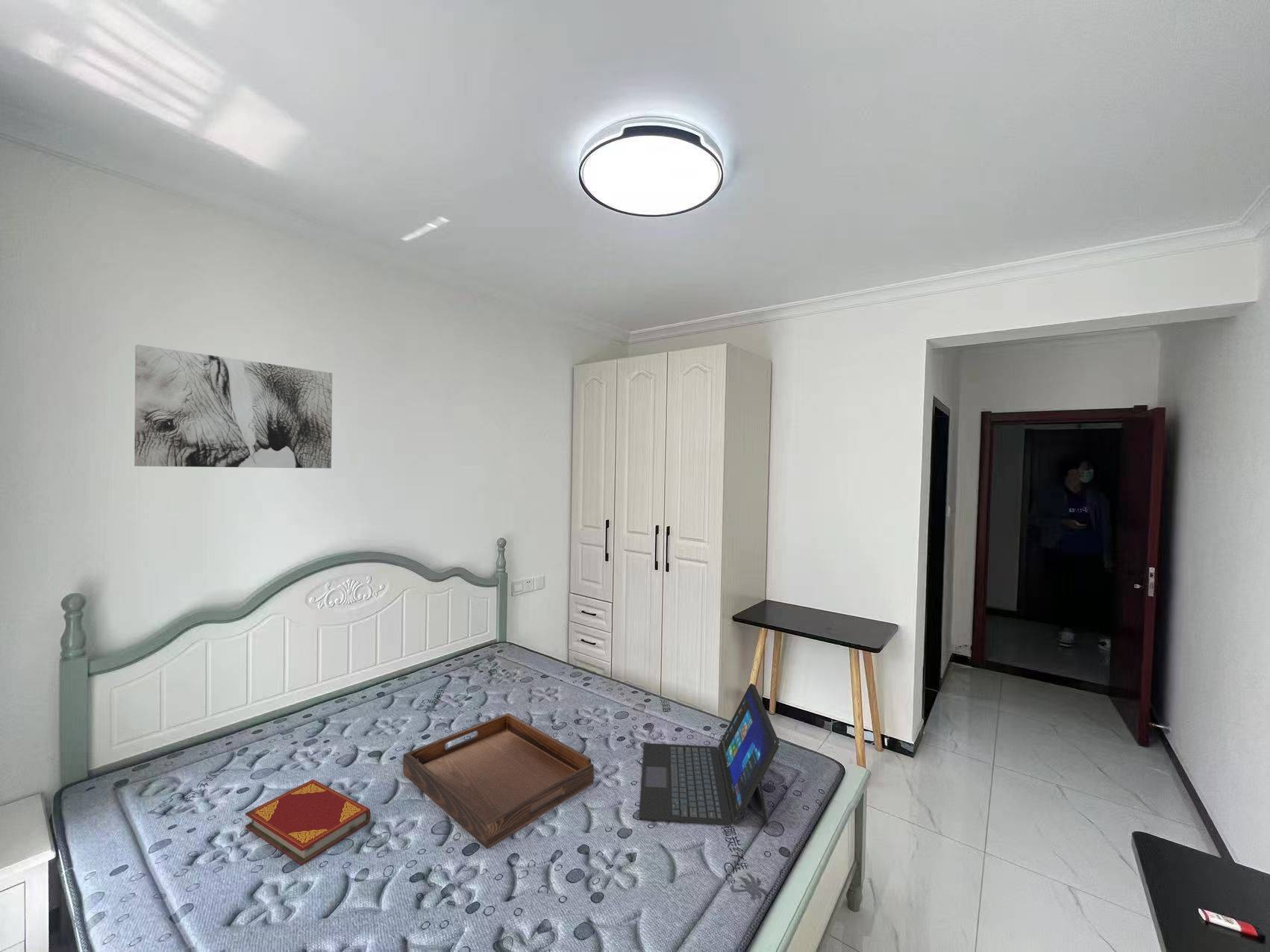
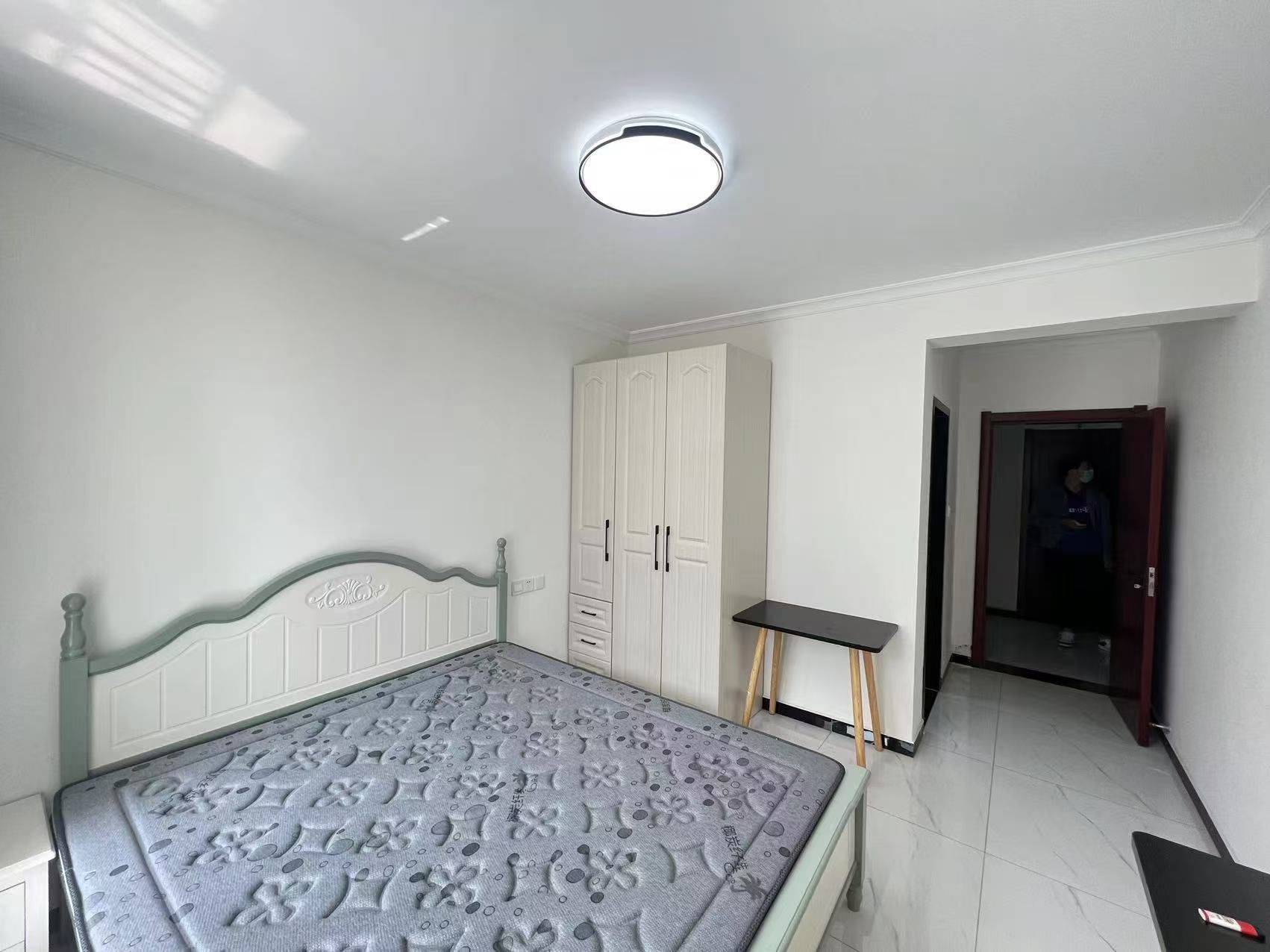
- laptop [639,683,781,827]
- hardback book [245,779,372,865]
- serving tray [402,713,595,849]
- wall art [134,344,334,469]
